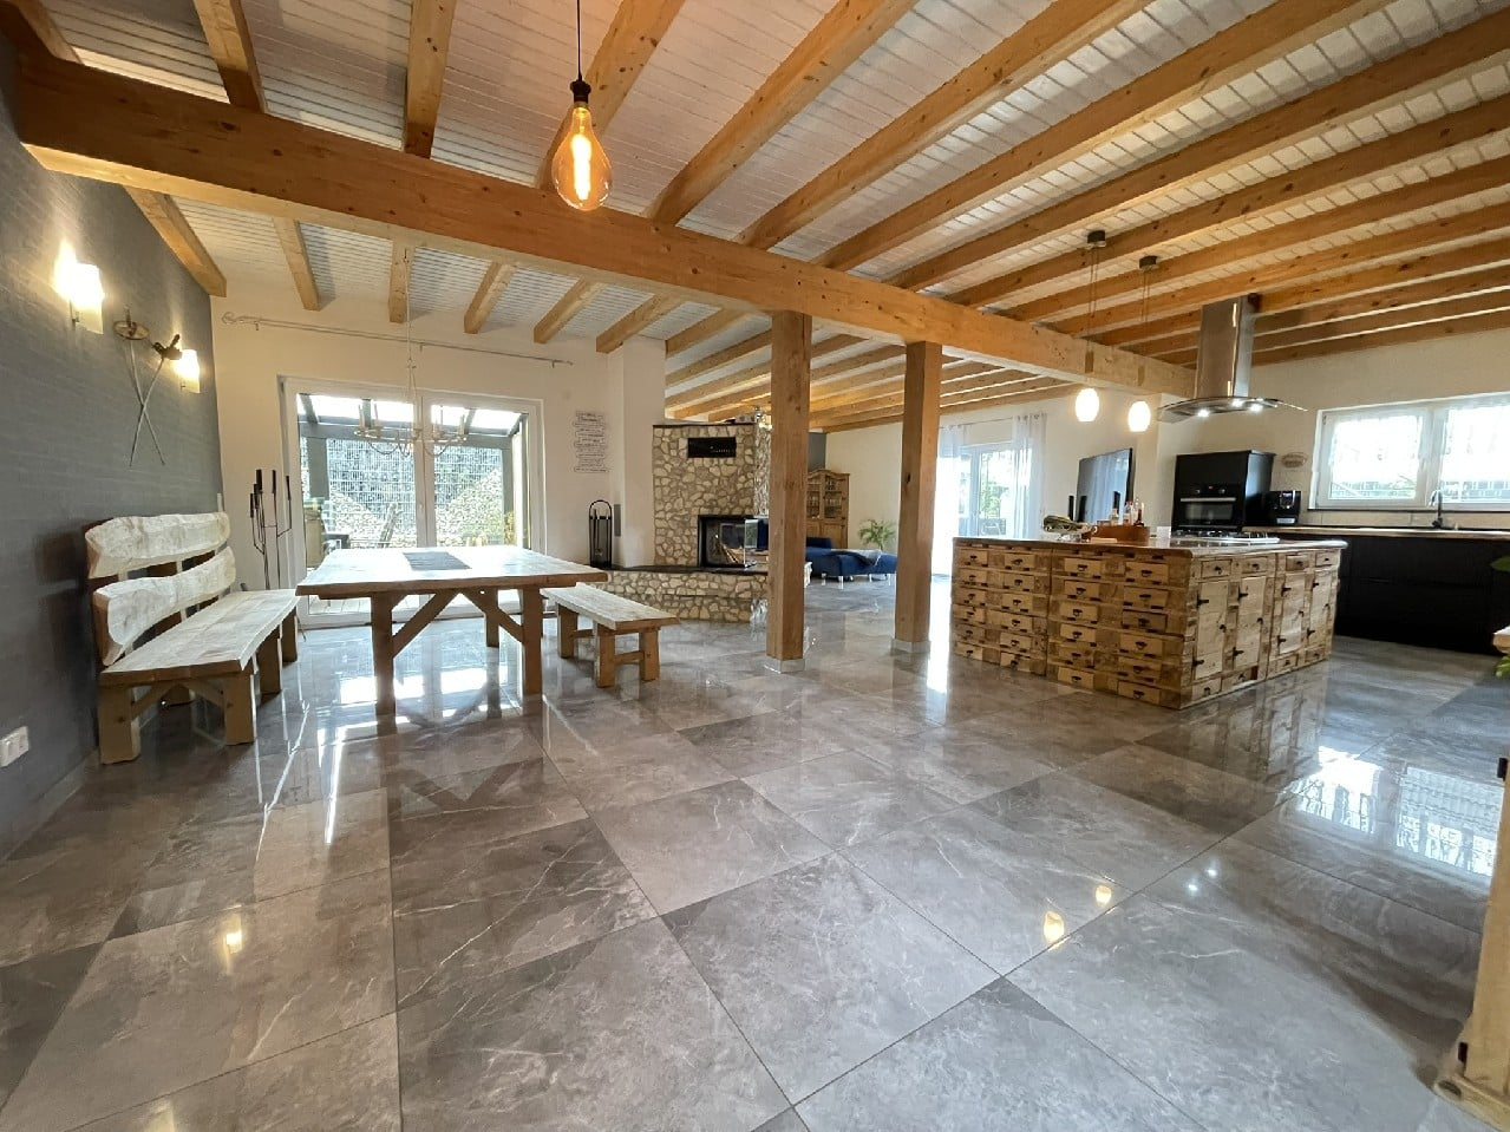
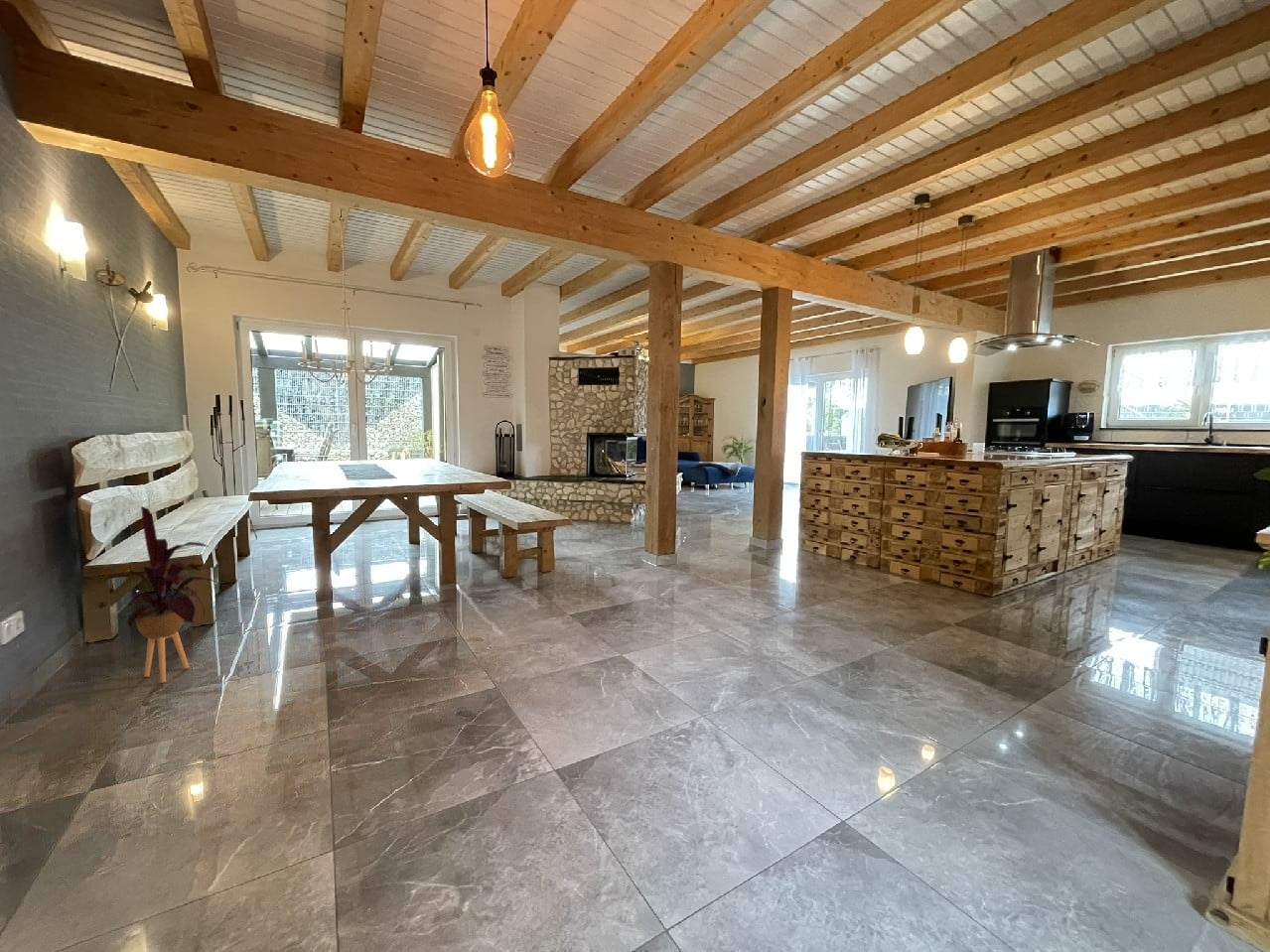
+ house plant [111,505,227,684]
